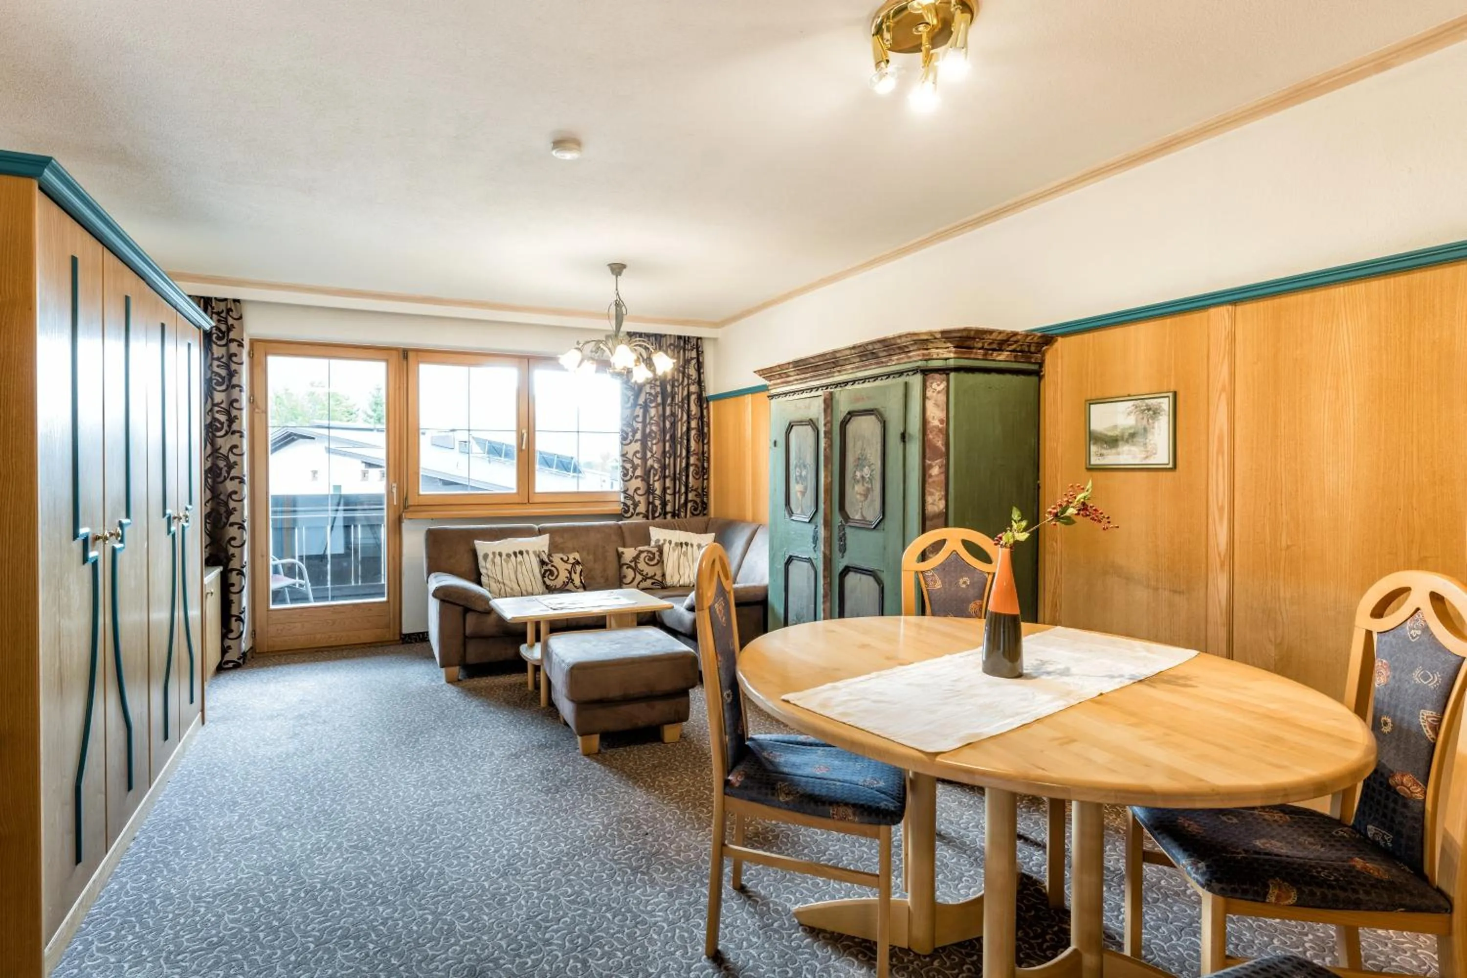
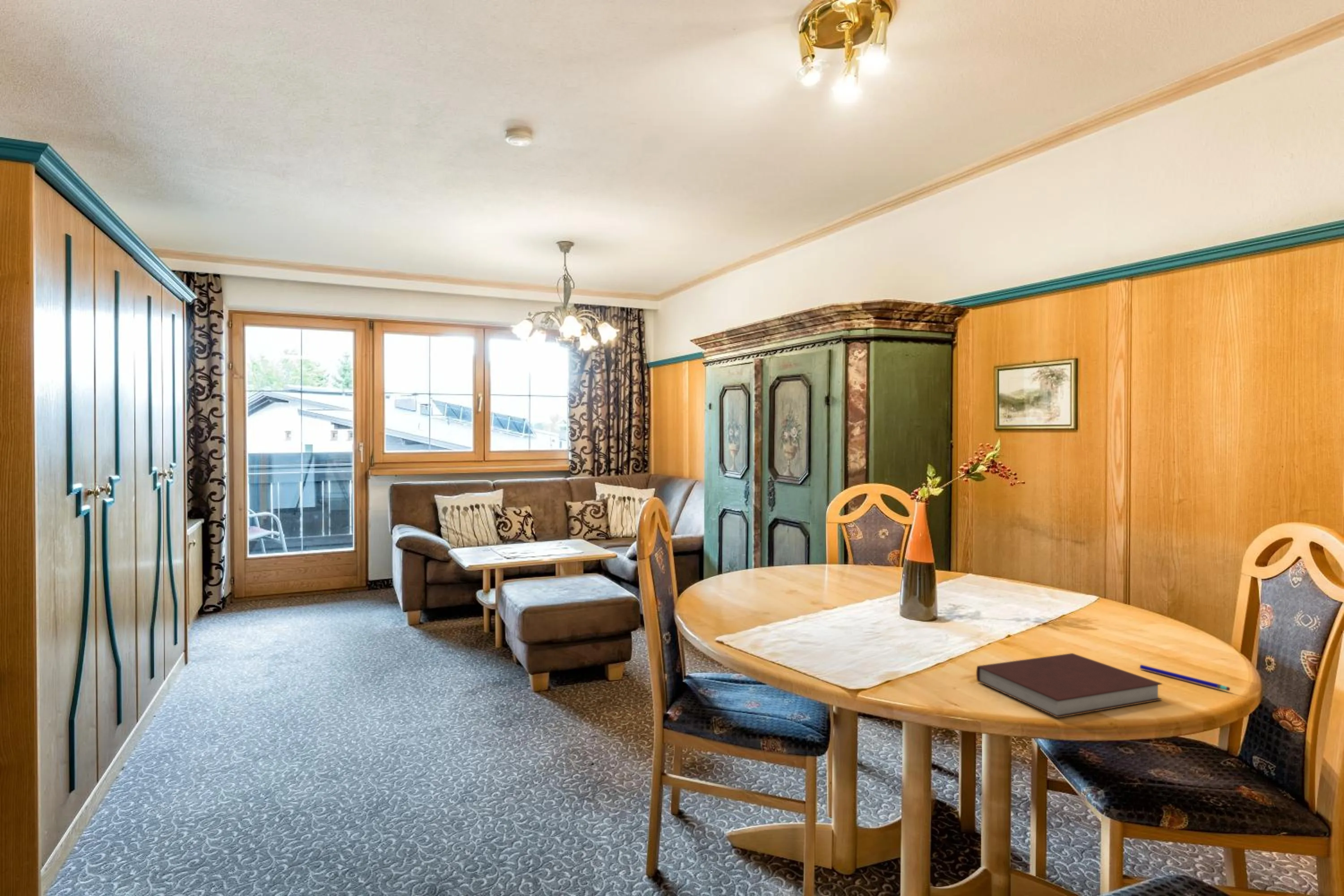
+ pen [1139,664,1231,691]
+ notebook [976,653,1163,718]
